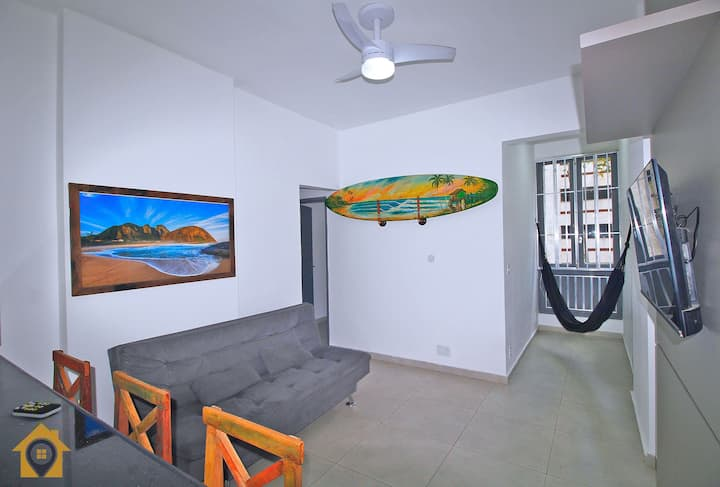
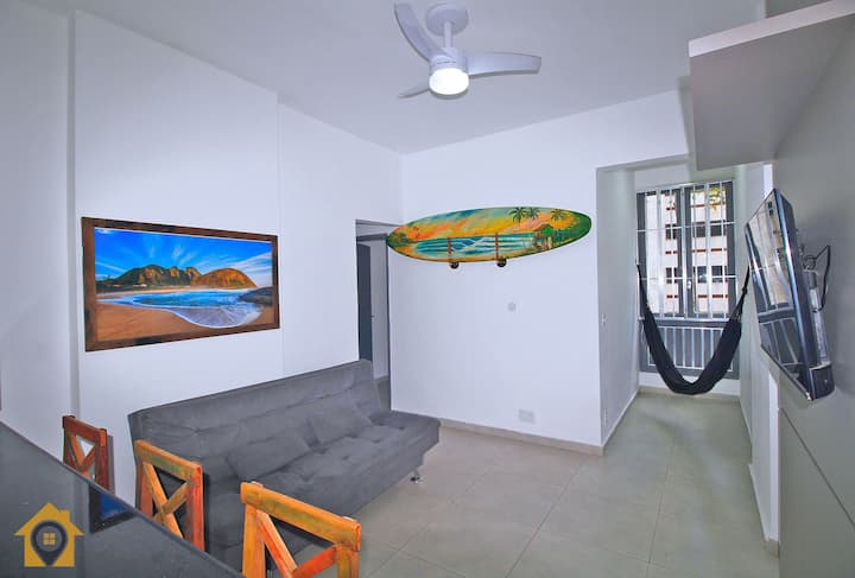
- remote control [12,401,62,419]
